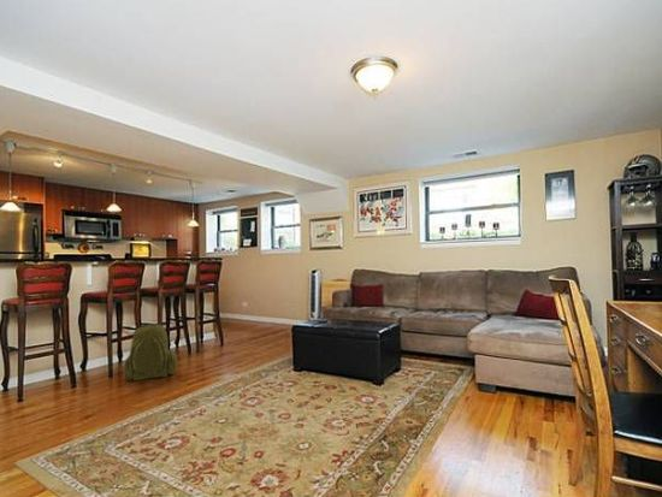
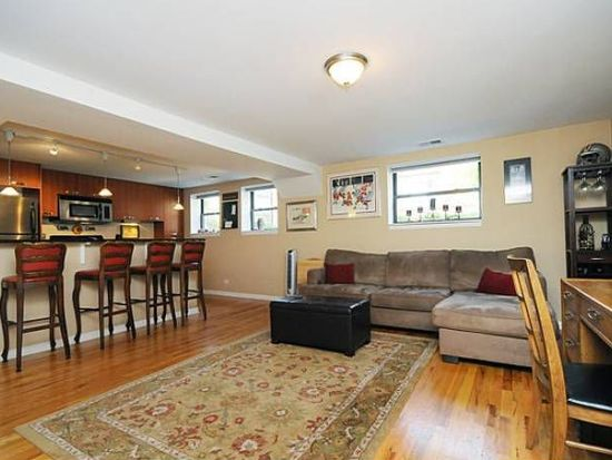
- backpack [123,323,178,381]
